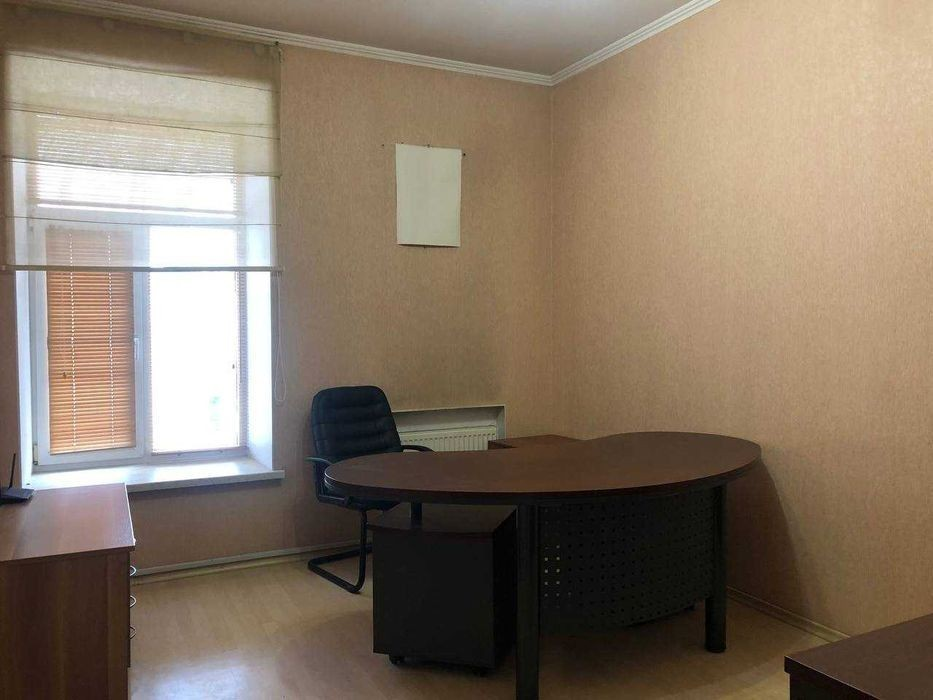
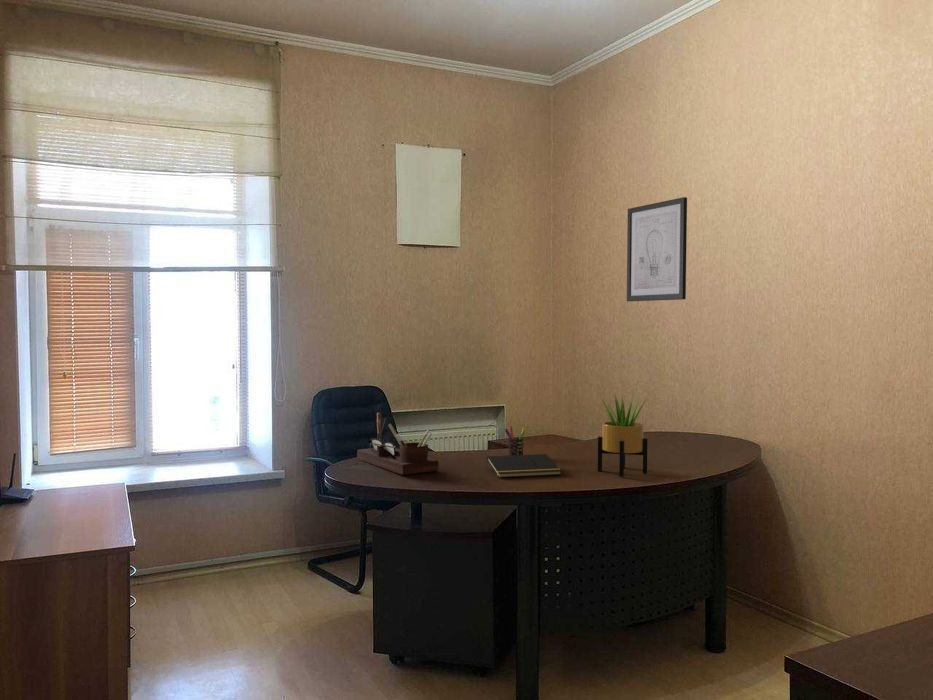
+ pen holder [504,425,526,456]
+ potted plant [597,390,648,478]
+ wall art [626,196,688,302]
+ desk organizer [356,412,439,476]
+ notepad [485,453,562,478]
